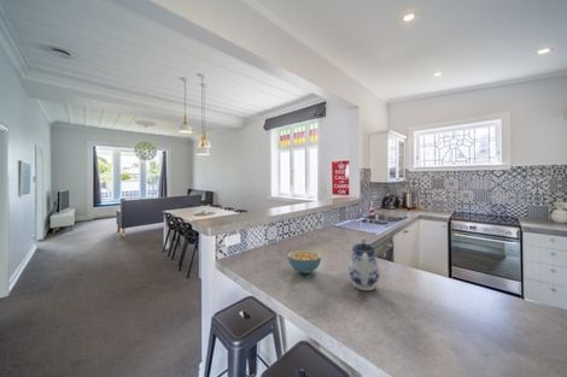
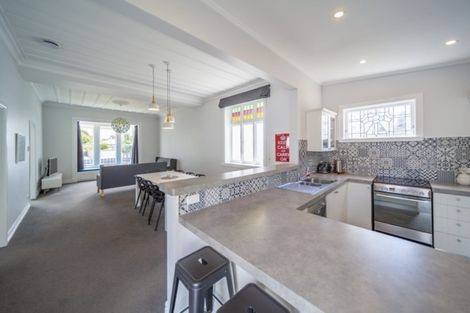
- teapot [347,236,381,291]
- cereal bowl [286,249,322,275]
